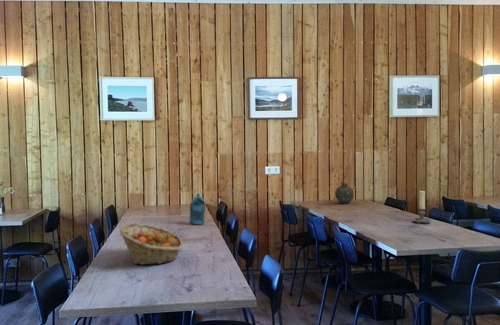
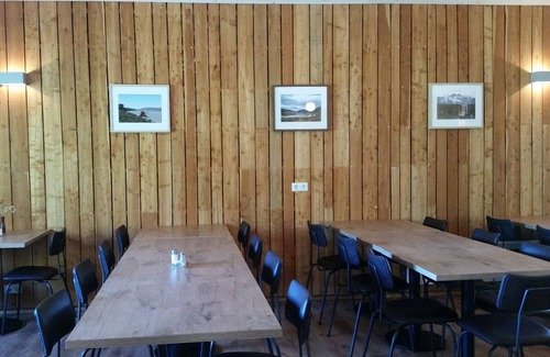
- snuff bottle [334,181,355,205]
- bottle [188,192,206,226]
- candle holder [412,190,432,225]
- fruit basket [118,223,184,266]
